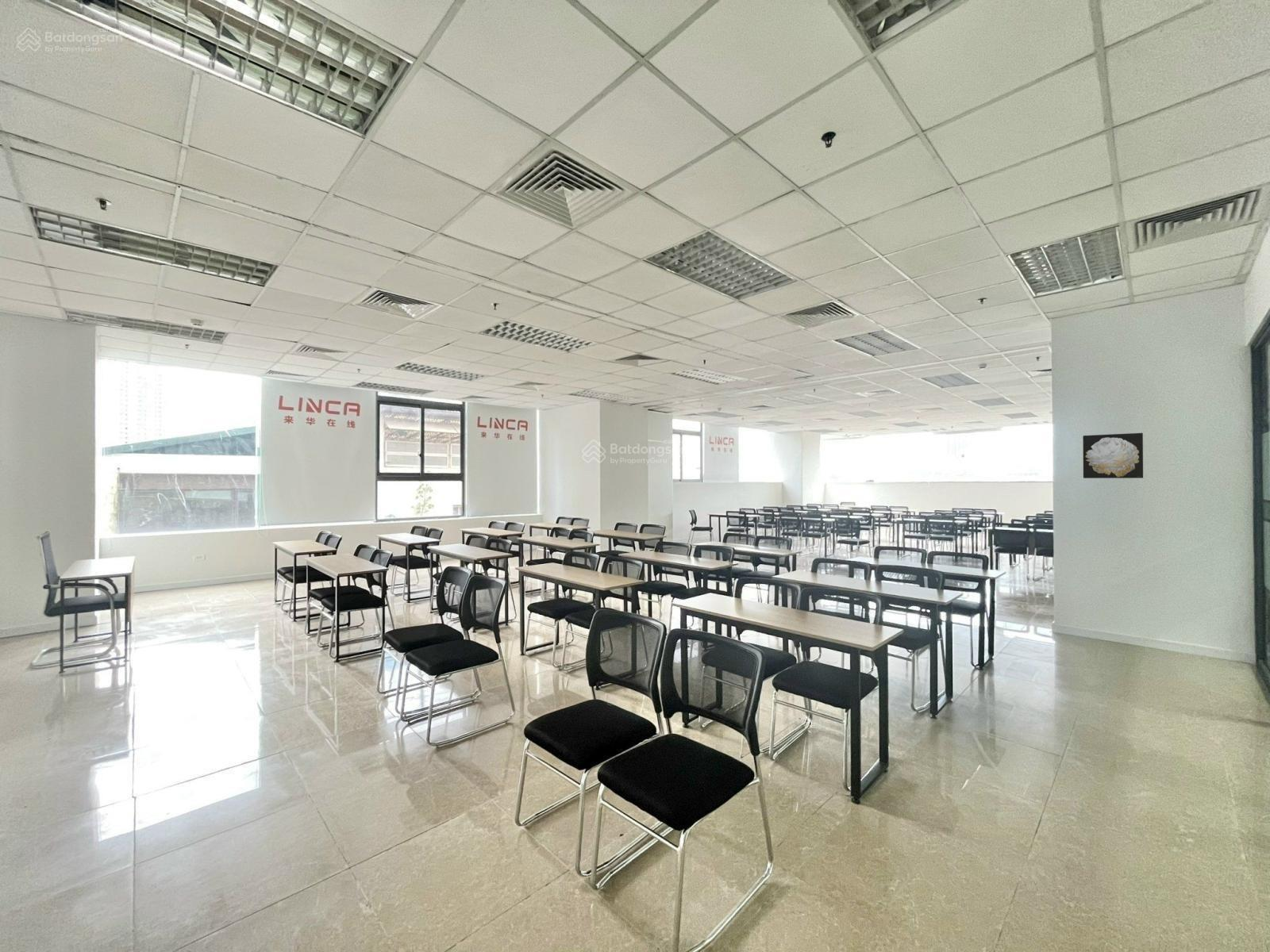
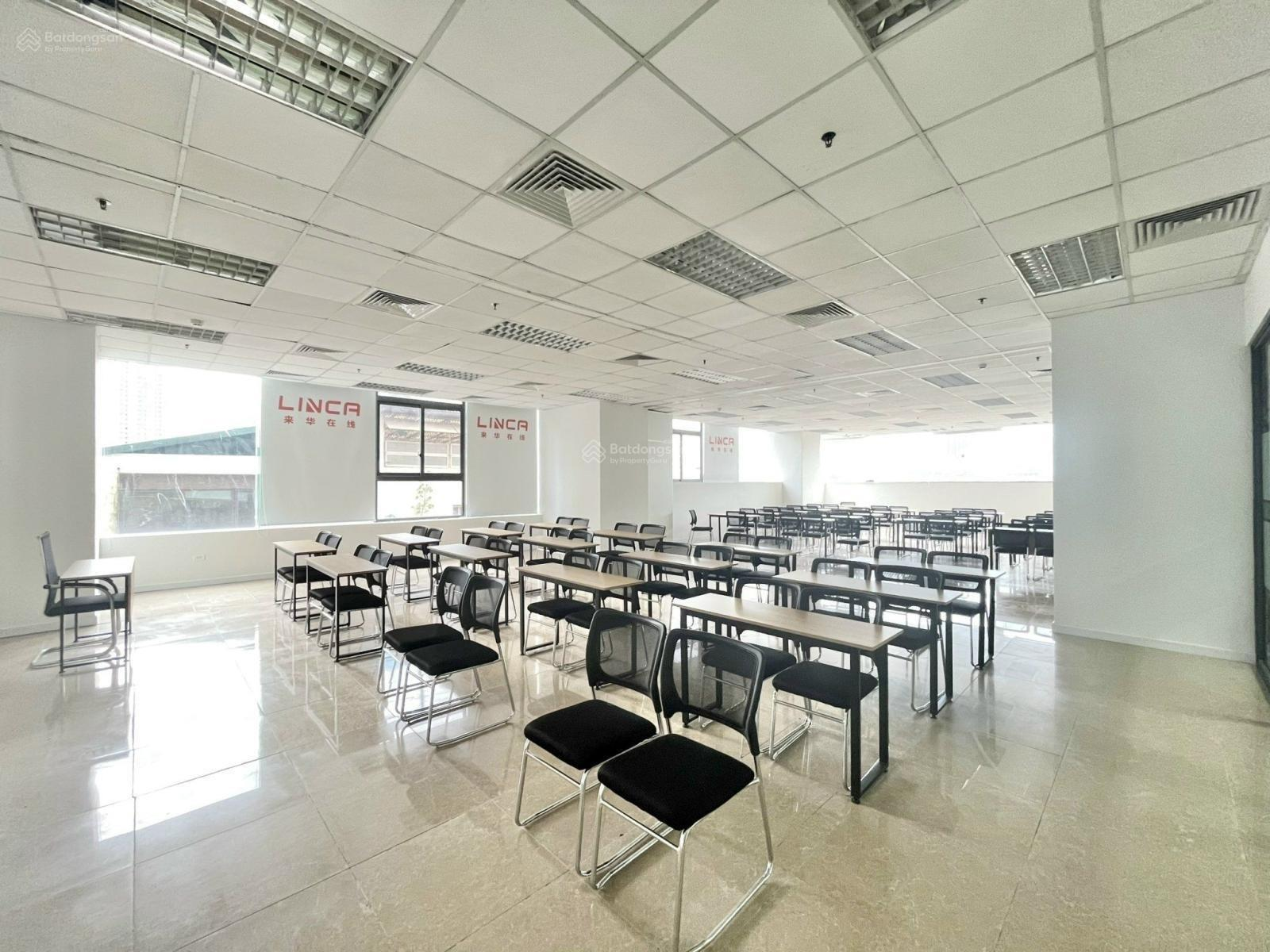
- wall art [1082,432,1144,479]
